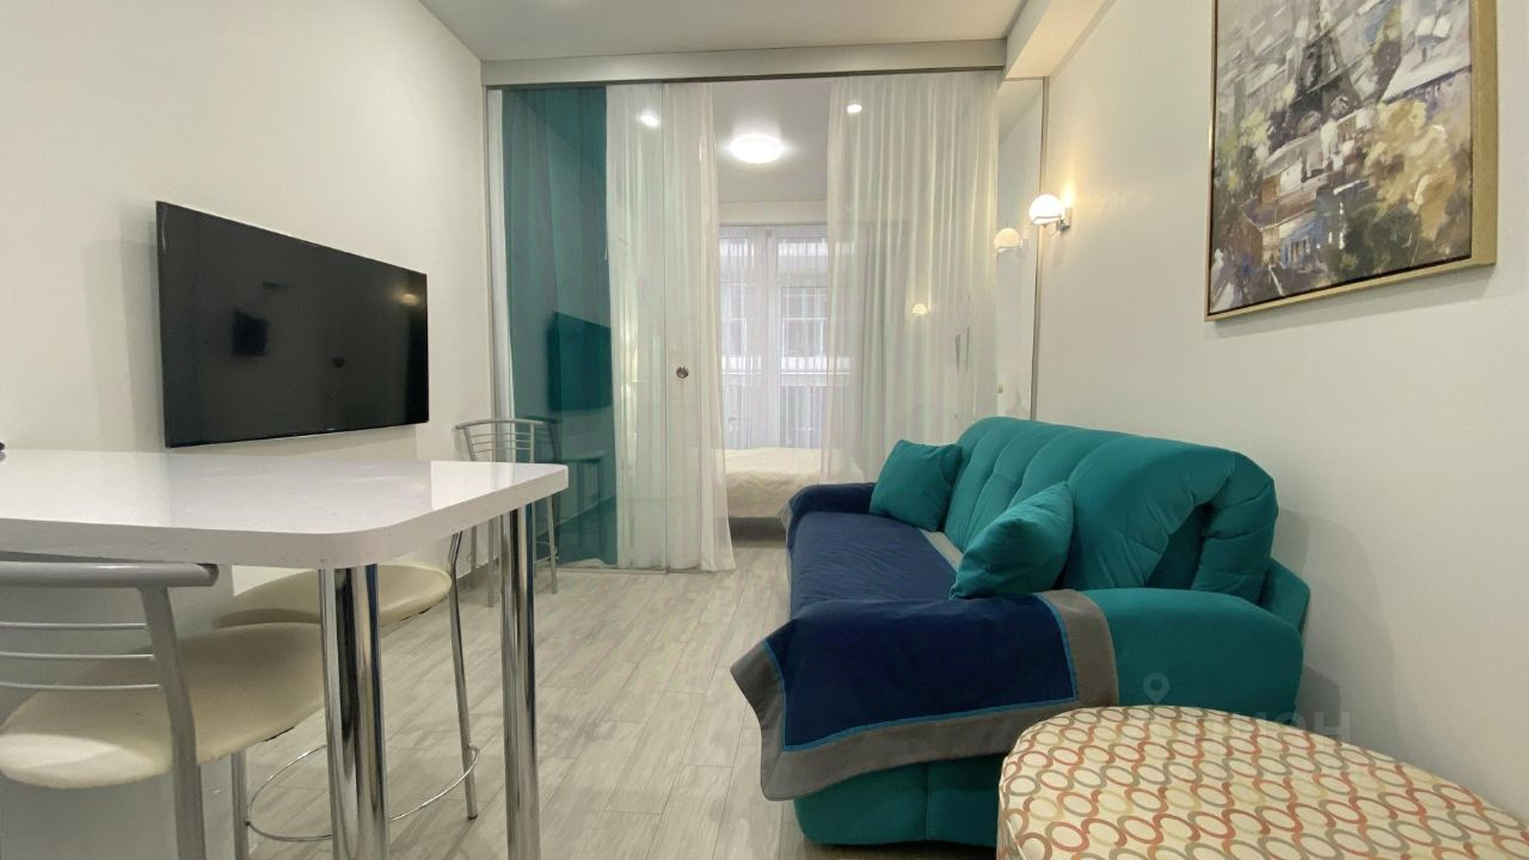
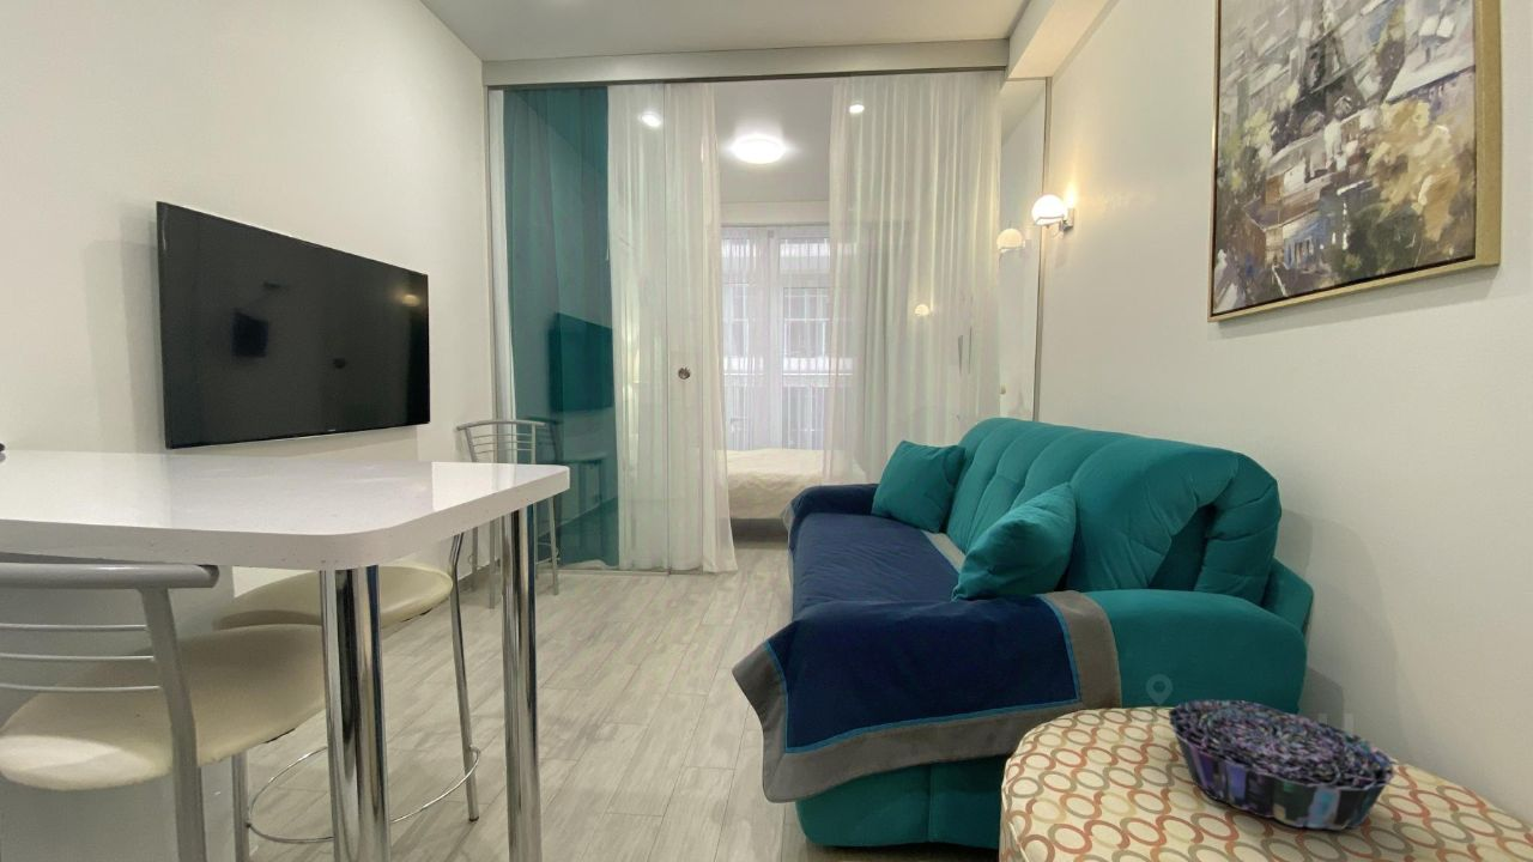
+ decorative bowl [1167,698,1399,831]
